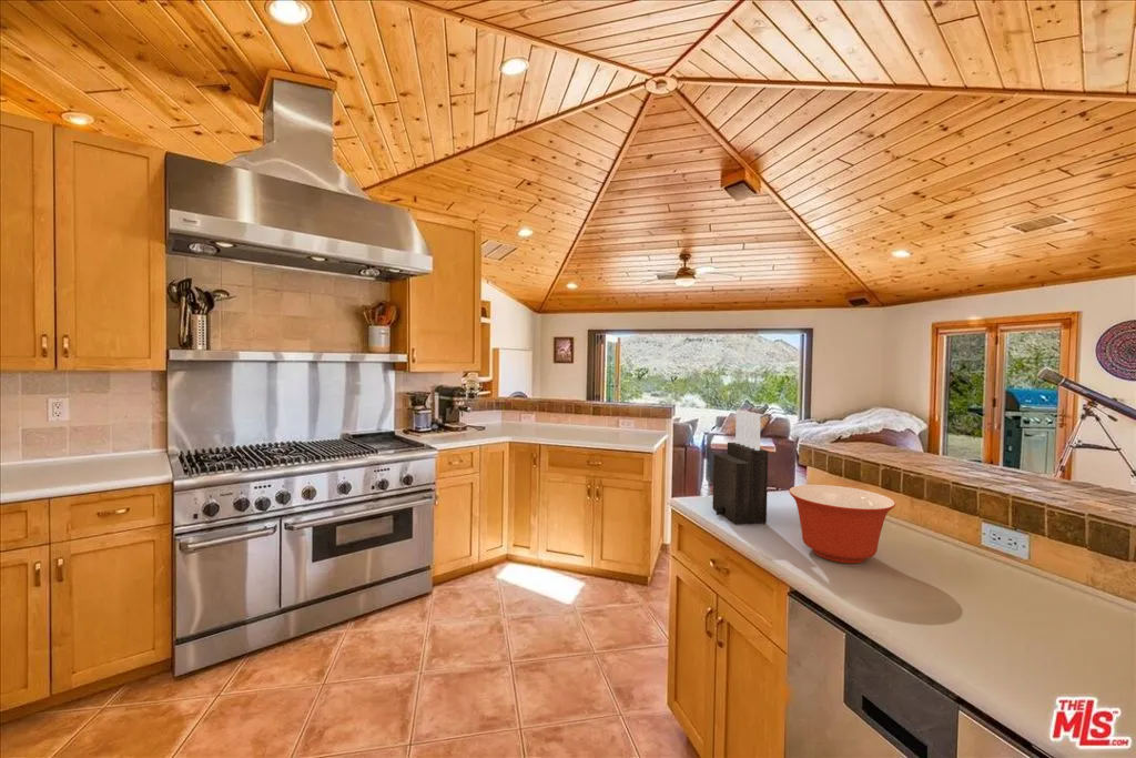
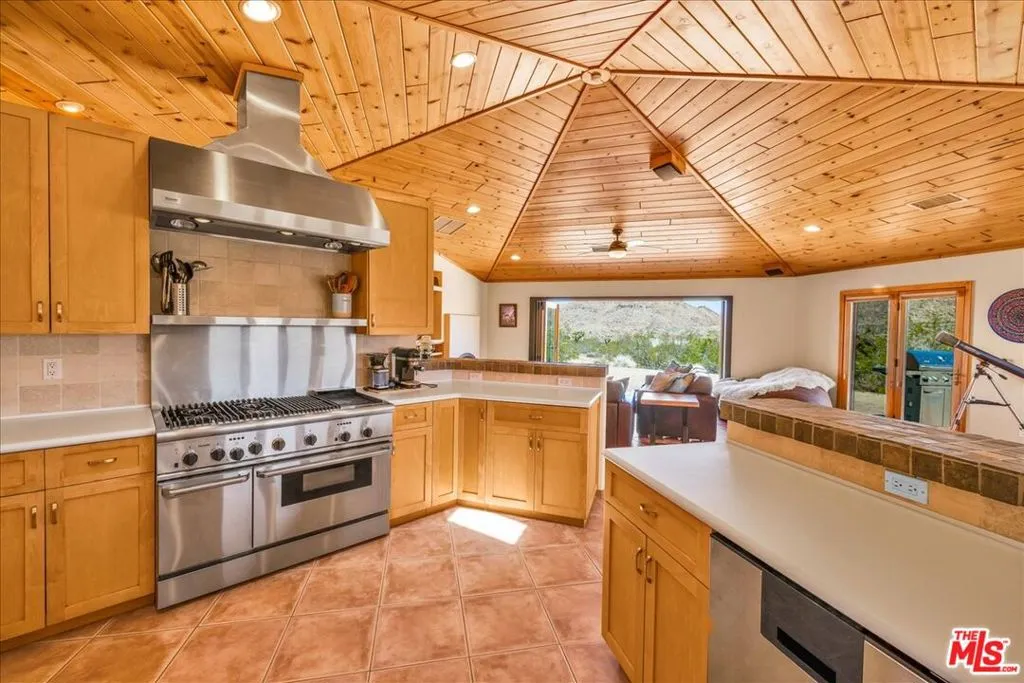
- knife block [711,408,769,525]
- mixing bowl [788,484,896,565]
